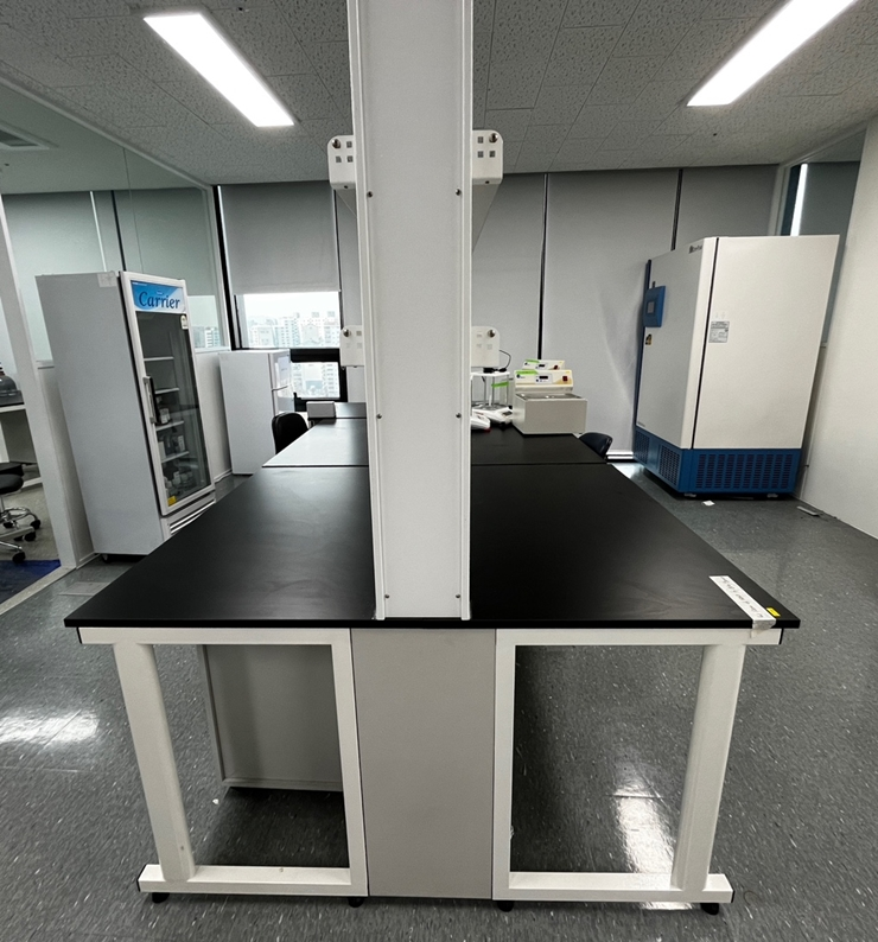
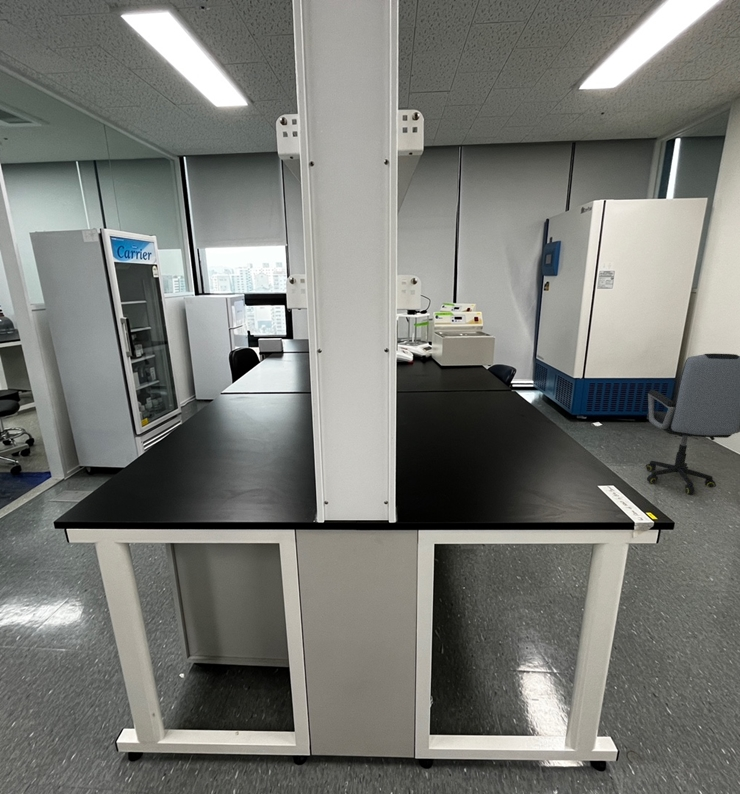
+ office chair [645,352,740,495]
